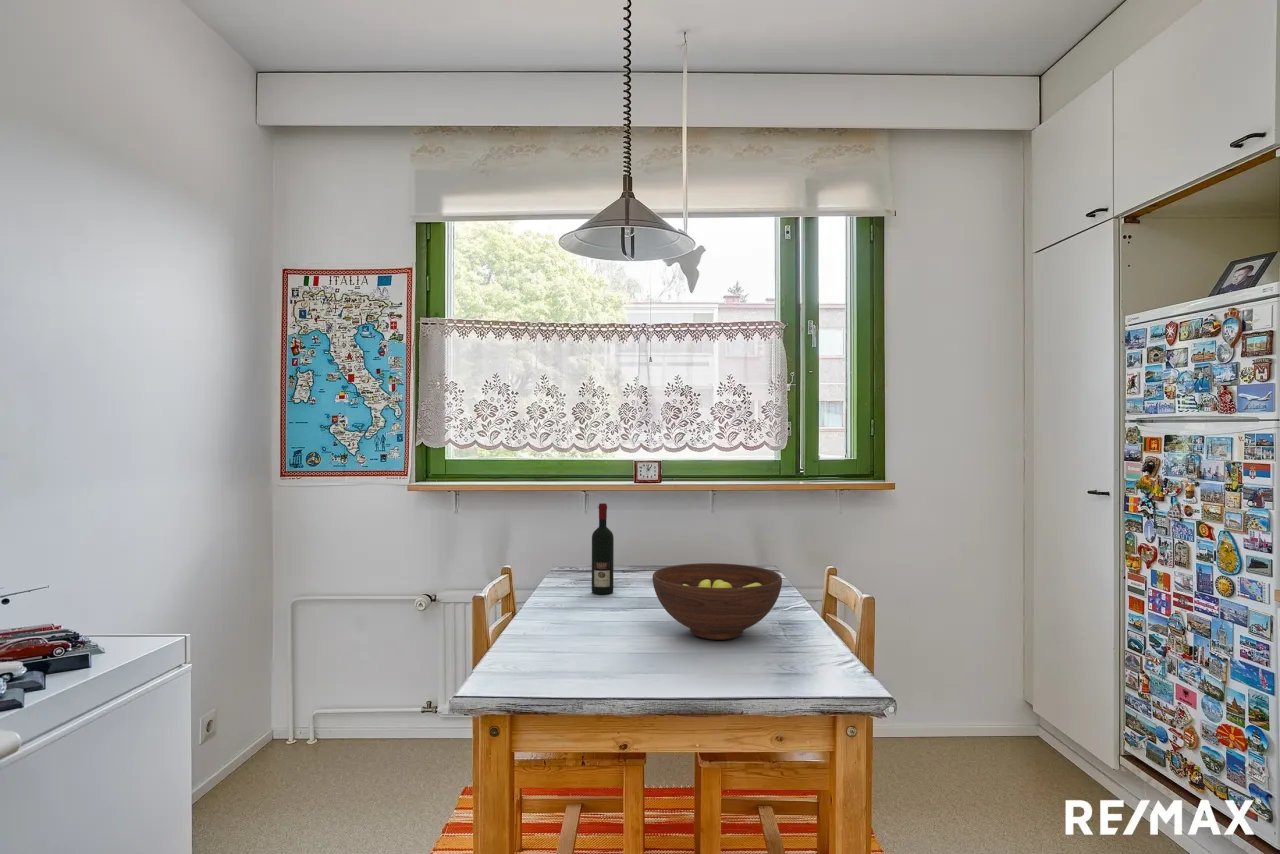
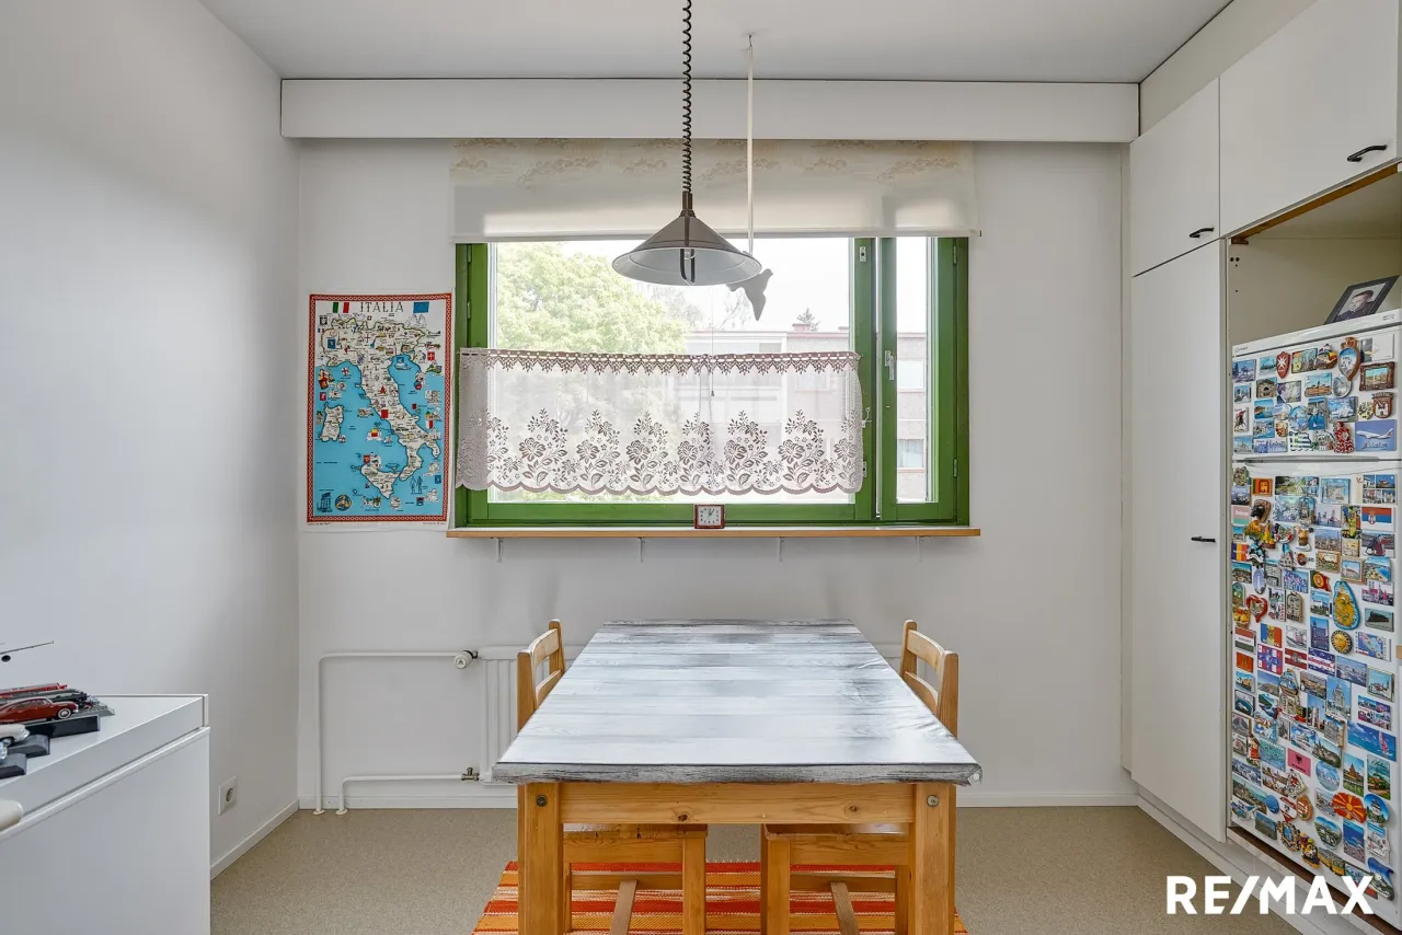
- fruit bowl [652,562,783,641]
- alcohol [591,502,615,595]
